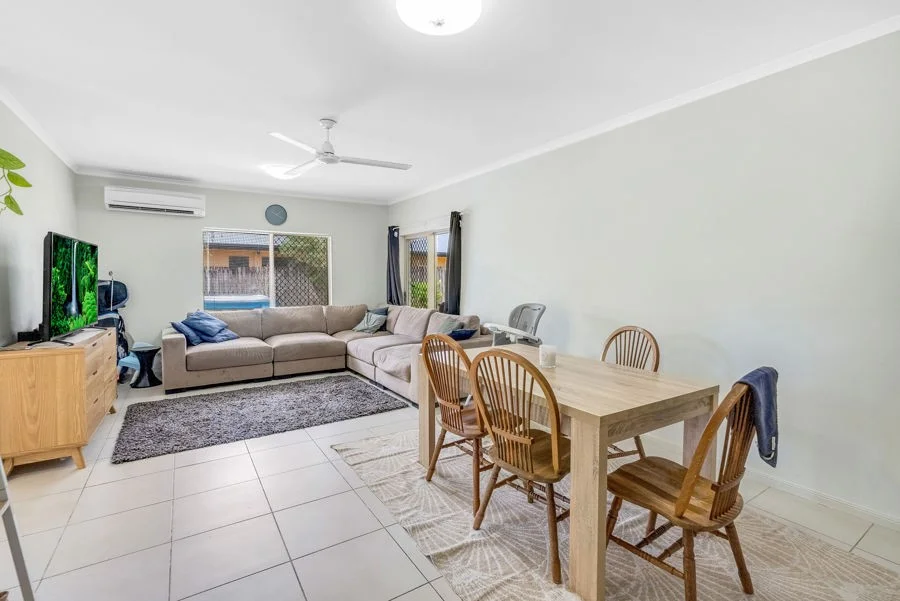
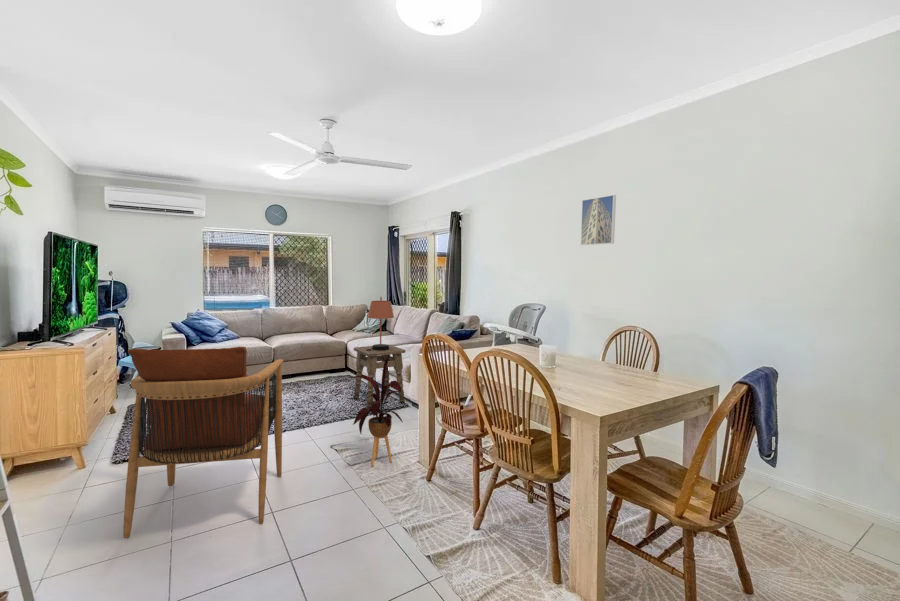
+ house plant [348,356,404,467]
+ side table [353,344,406,409]
+ armchair [122,346,284,540]
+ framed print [580,194,617,246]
+ table lamp [366,296,395,351]
